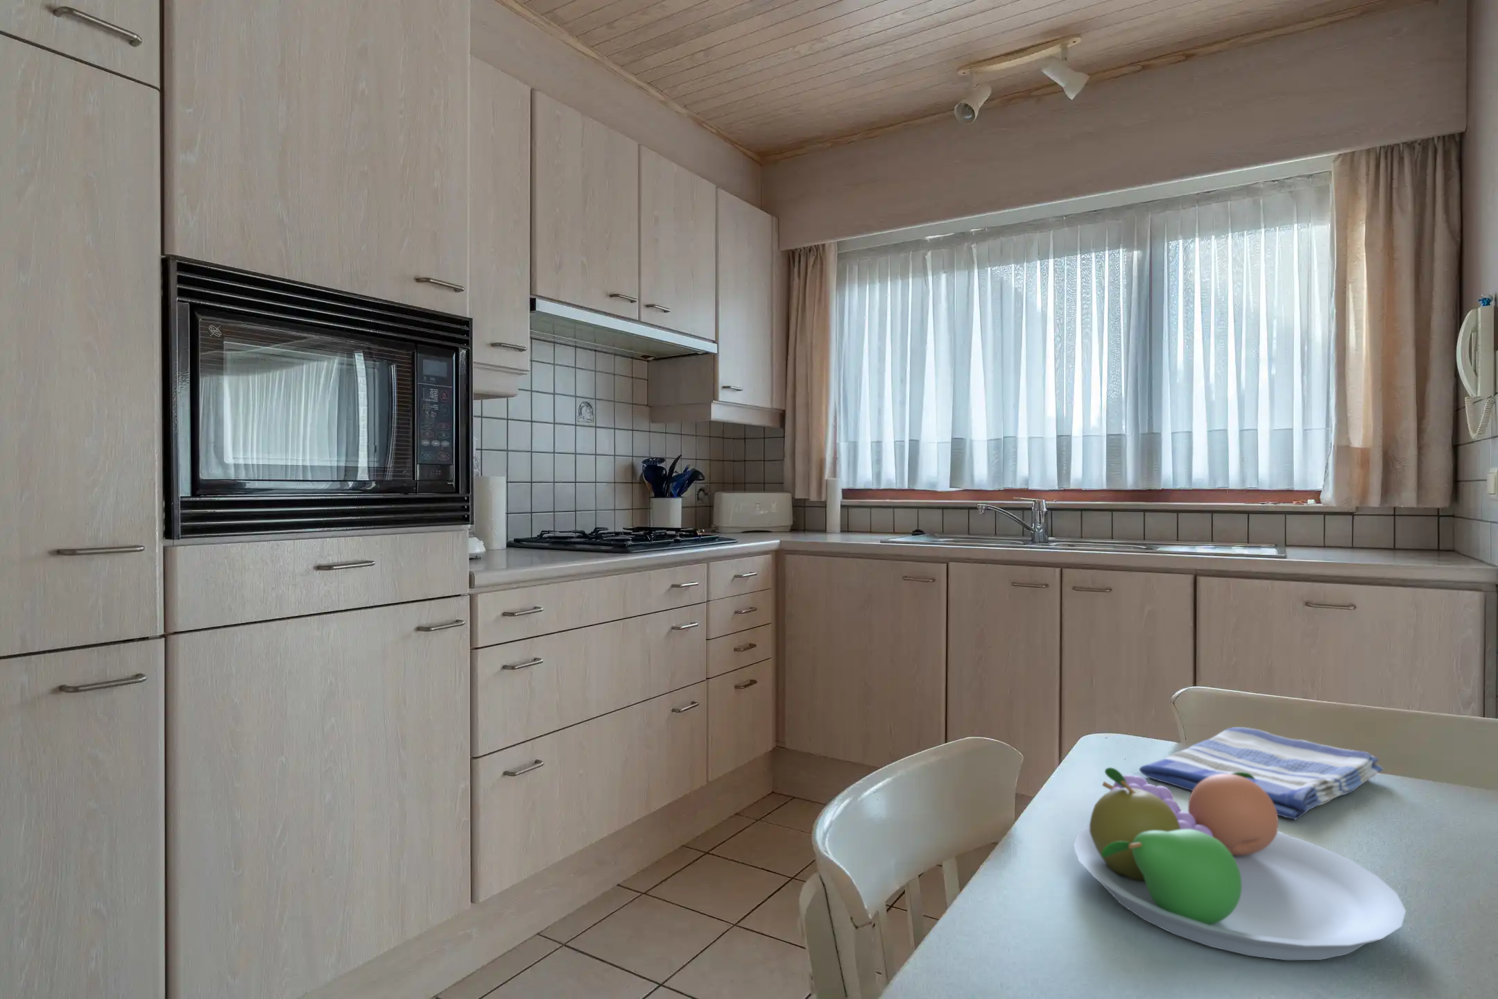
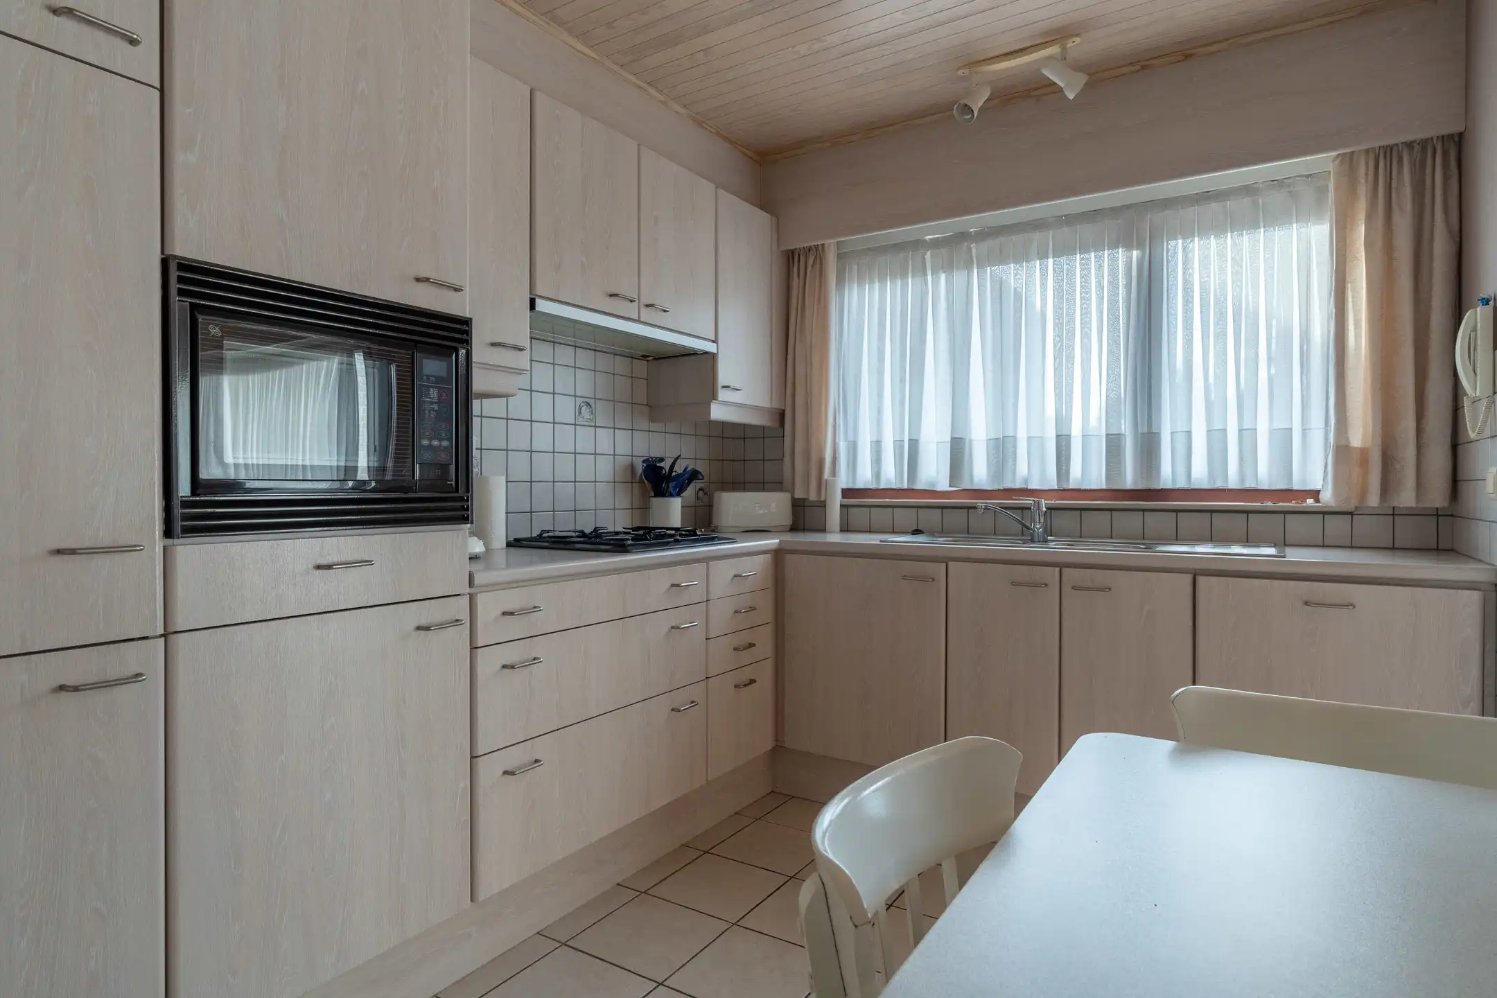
- dish towel [1139,726,1384,821]
- fruit bowl [1073,767,1407,961]
